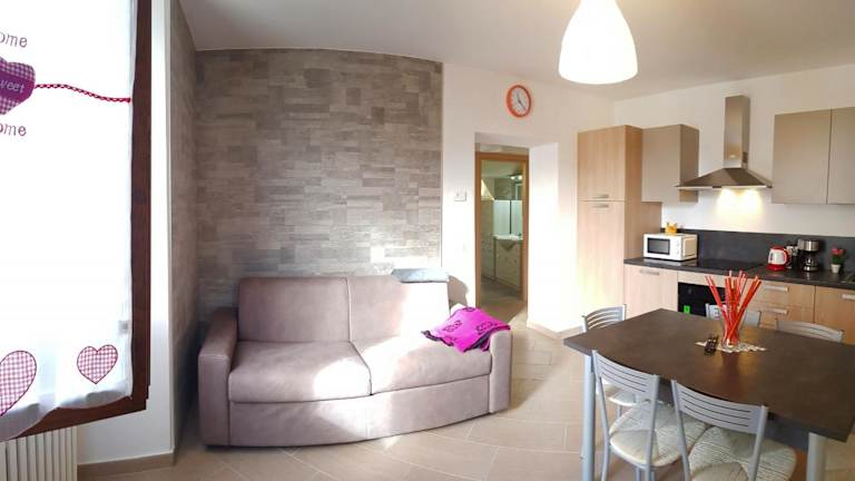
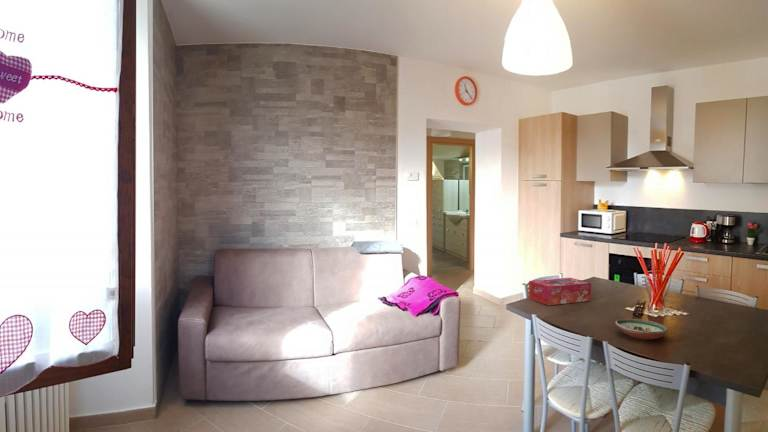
+ tissue box [528,277,592,306]
+ decorative bowl [615,318,669,341]
